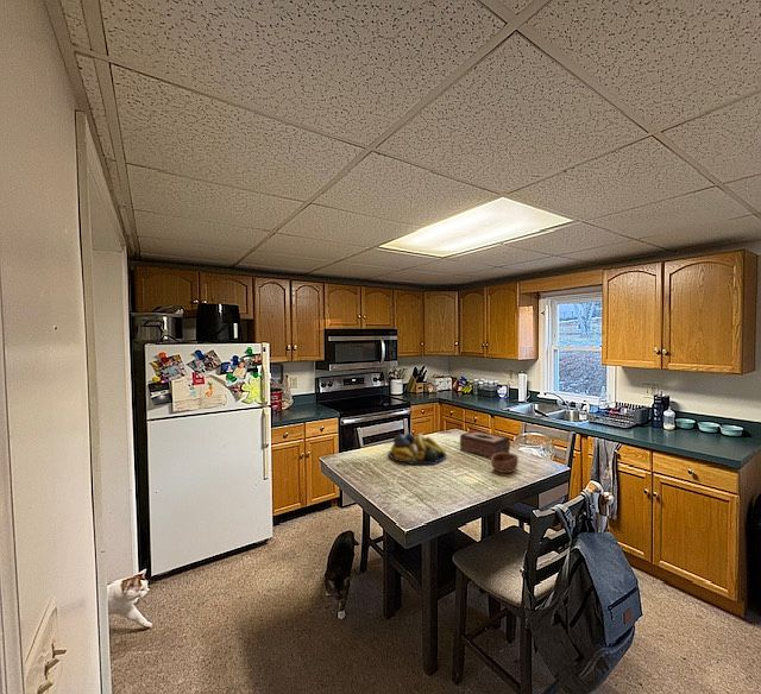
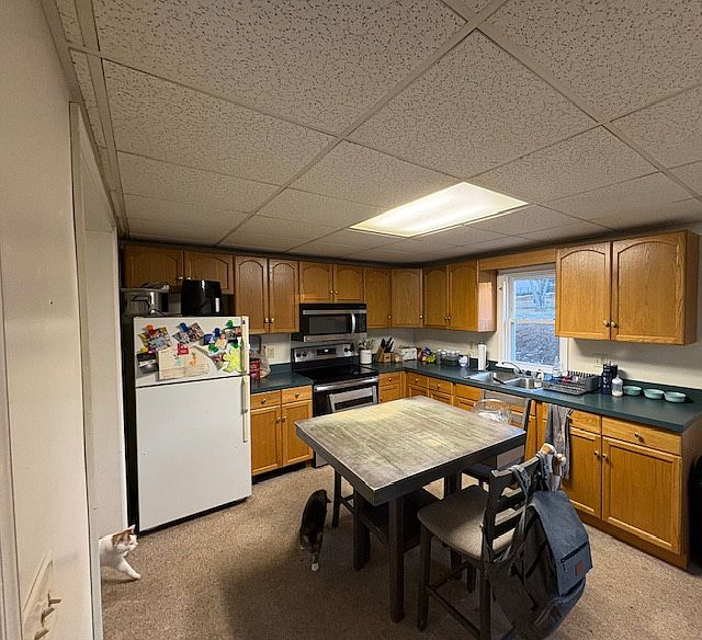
- tissue box [459,429,511,460]
- bowl [490,452,520,474]
- fruit bowl [386,433,448,466]
